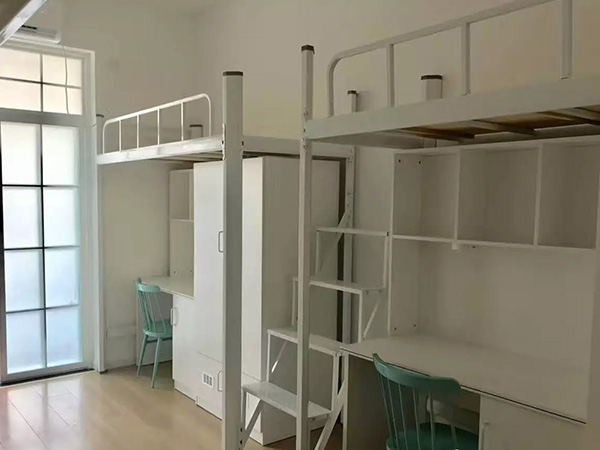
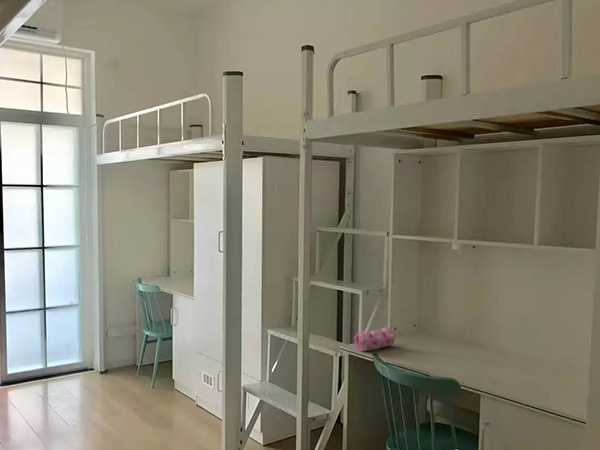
+ pencil case [353,327,396,352]
